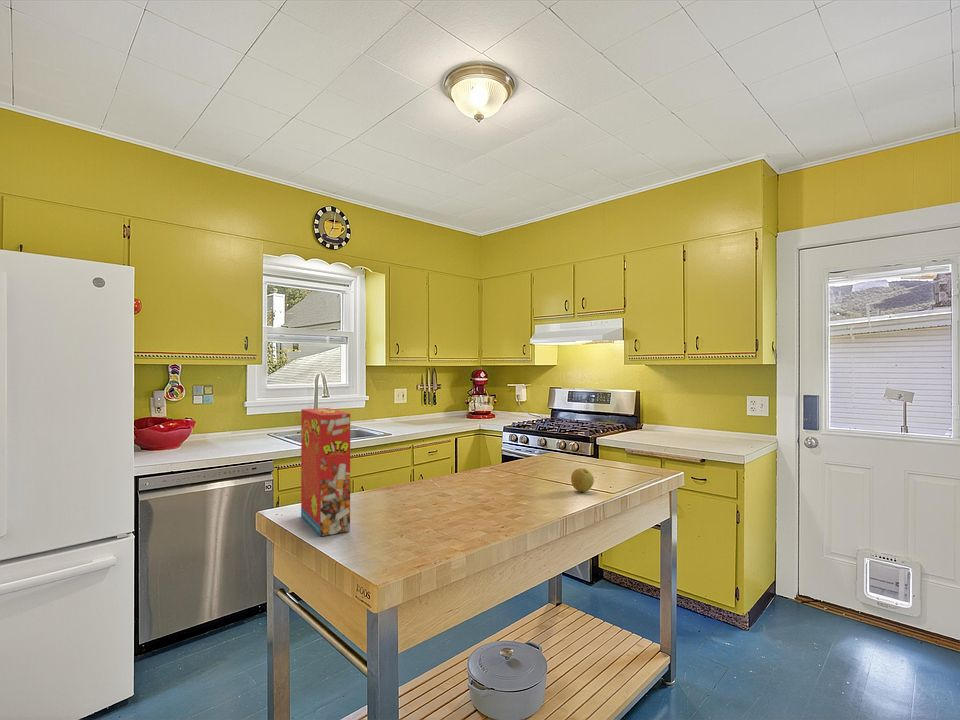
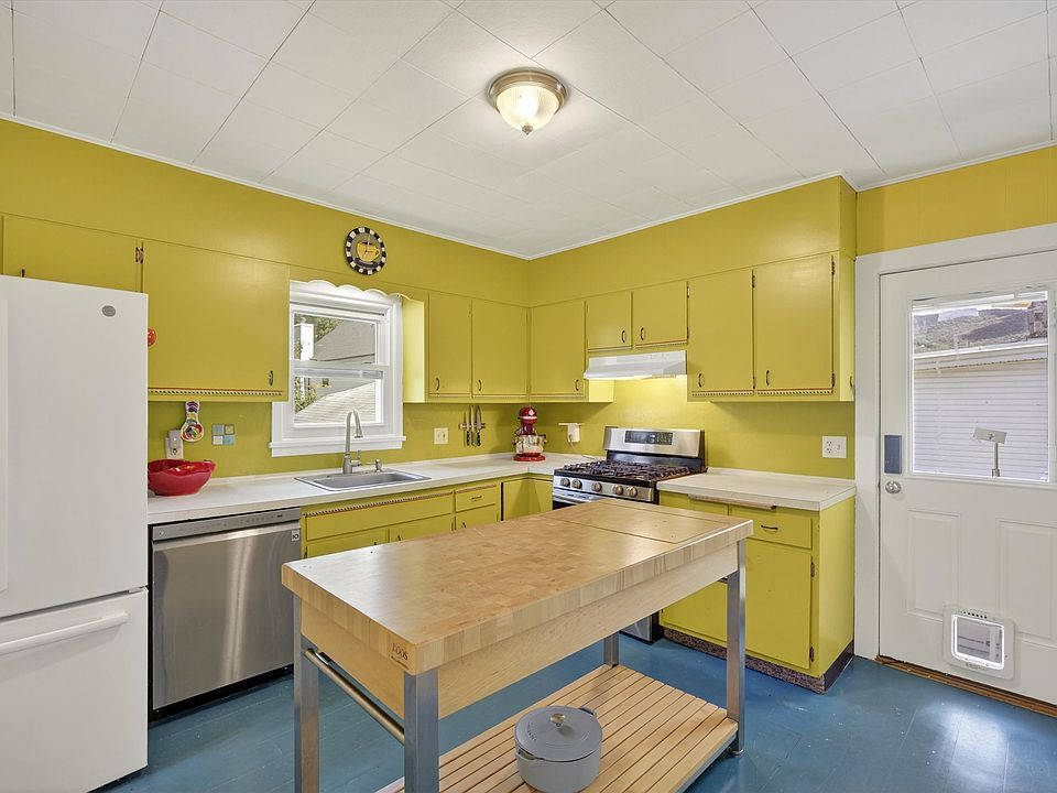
- apple [570,467,595,493]
- cereal box [300,407,351,537]
